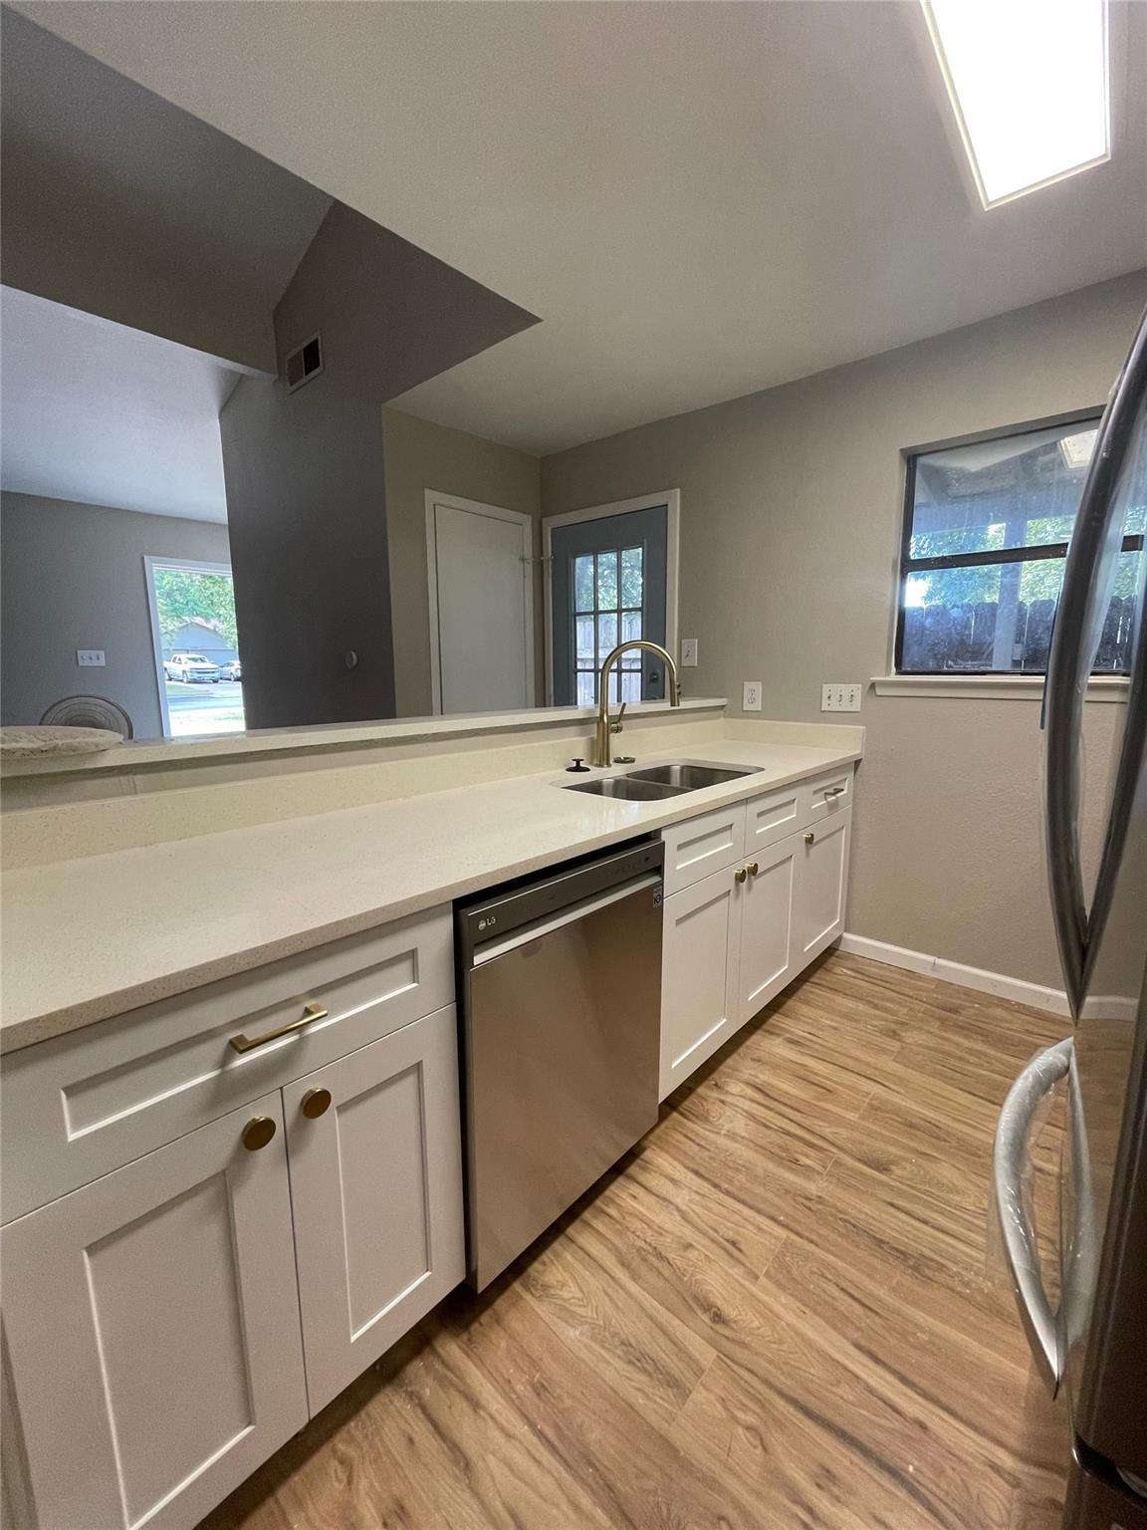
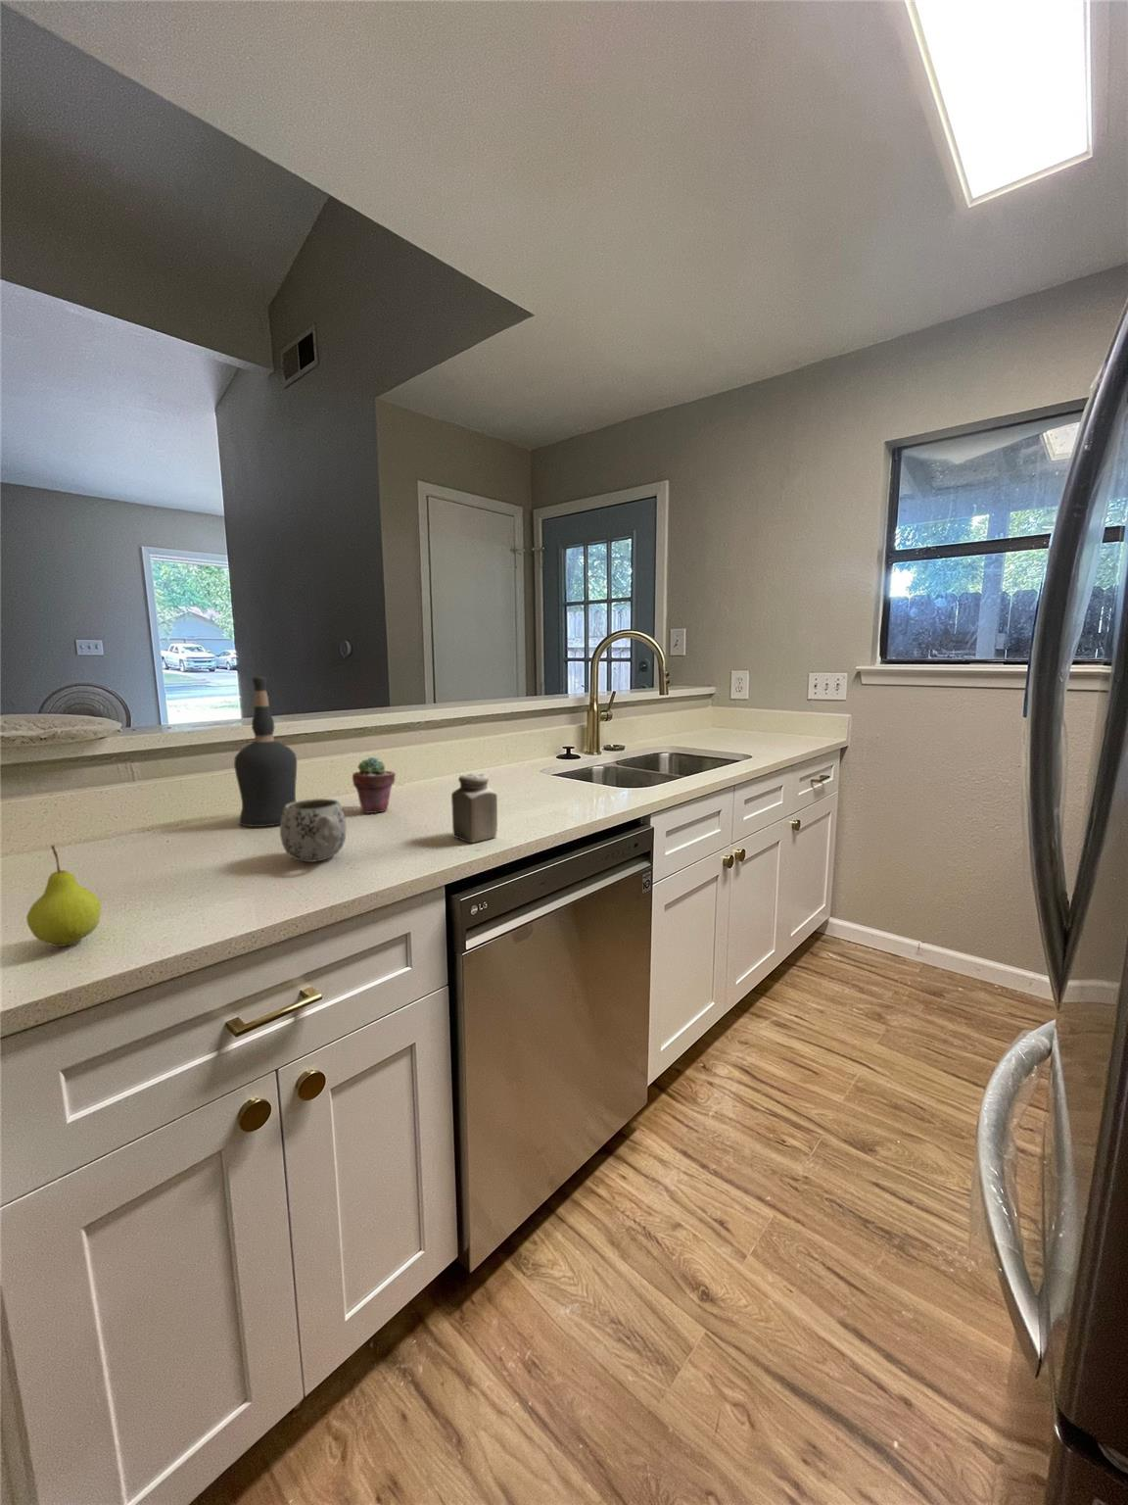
+ potted succulent [352,756,397,814]
+ liquor bottle [233,677,297,828]
+ salt shaker [450,773,499,844]
+ mug [280,798,347,863]
+ fruit [25,844,102,948]
